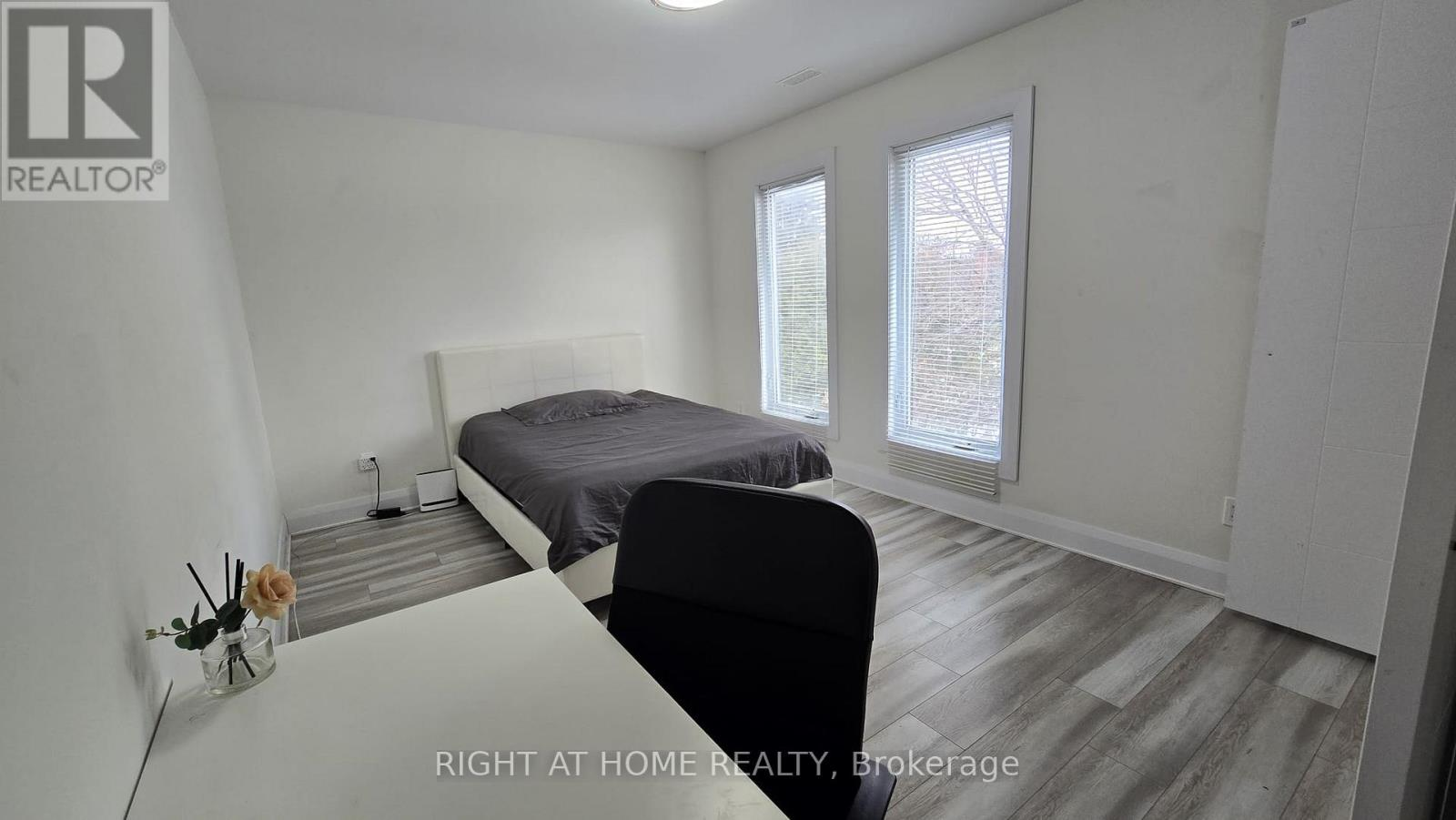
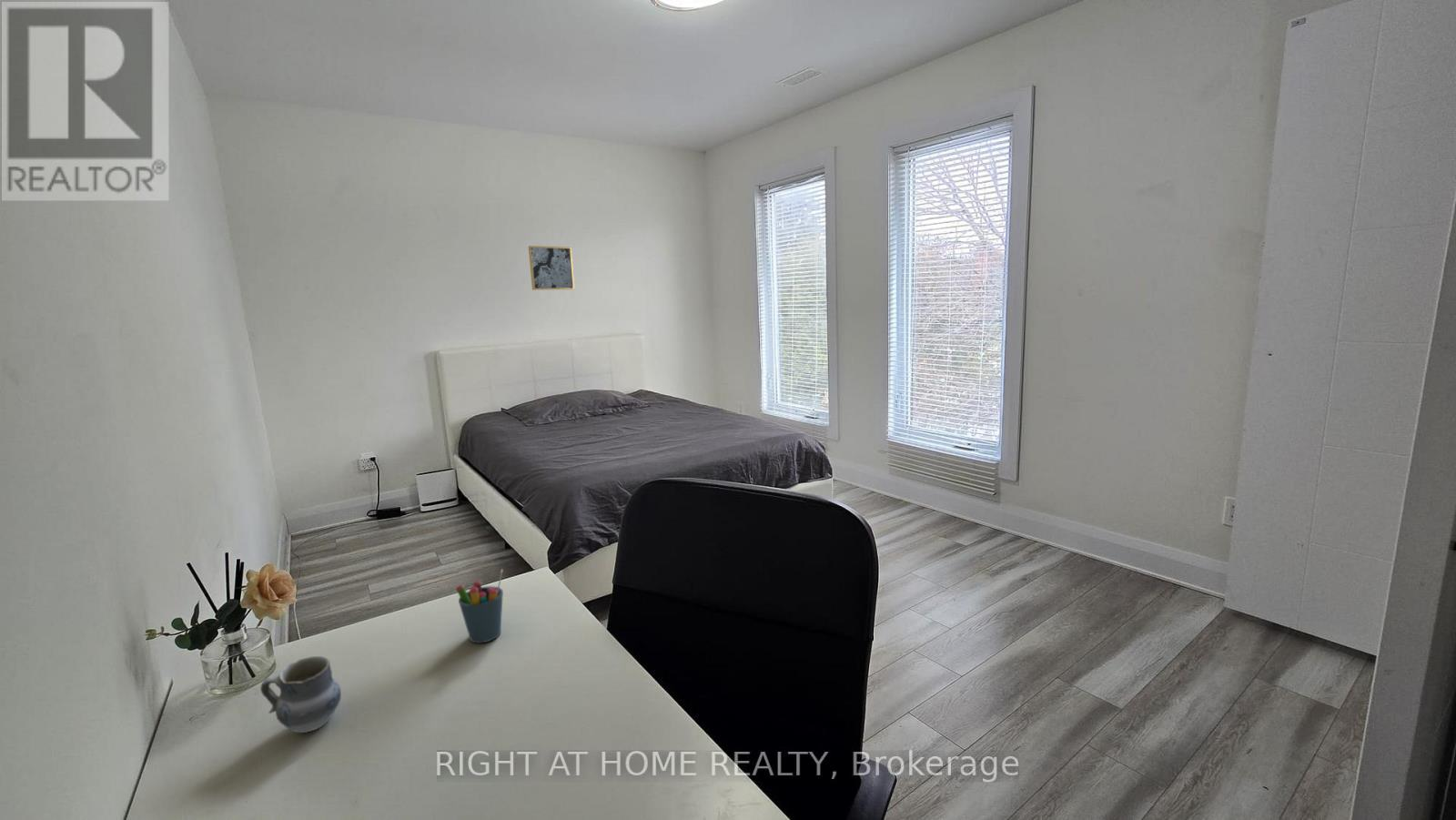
+ cup [259,655,342,734]
+ wall art [528,245,575,291]
+ pen holder [455,569,504,643]
